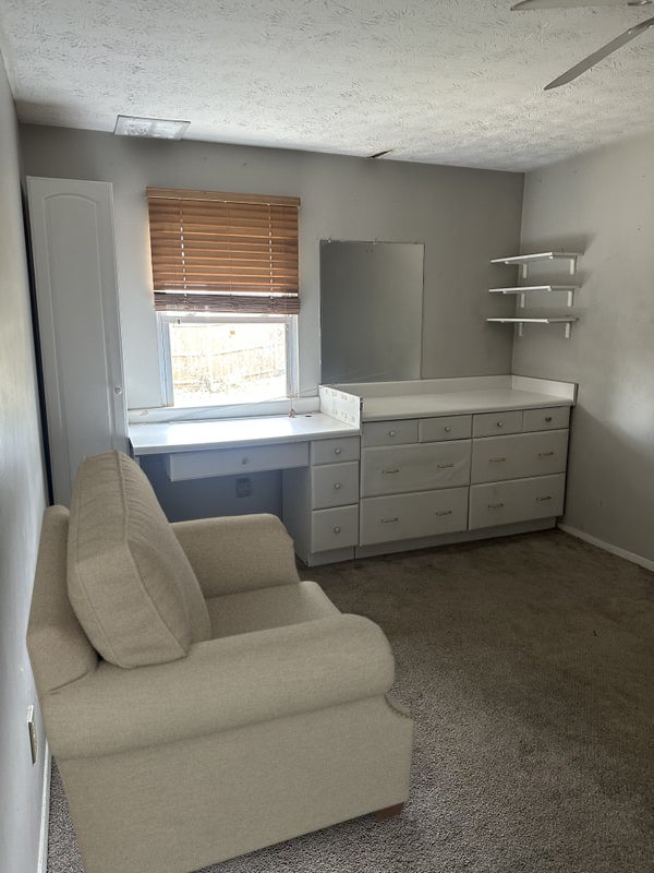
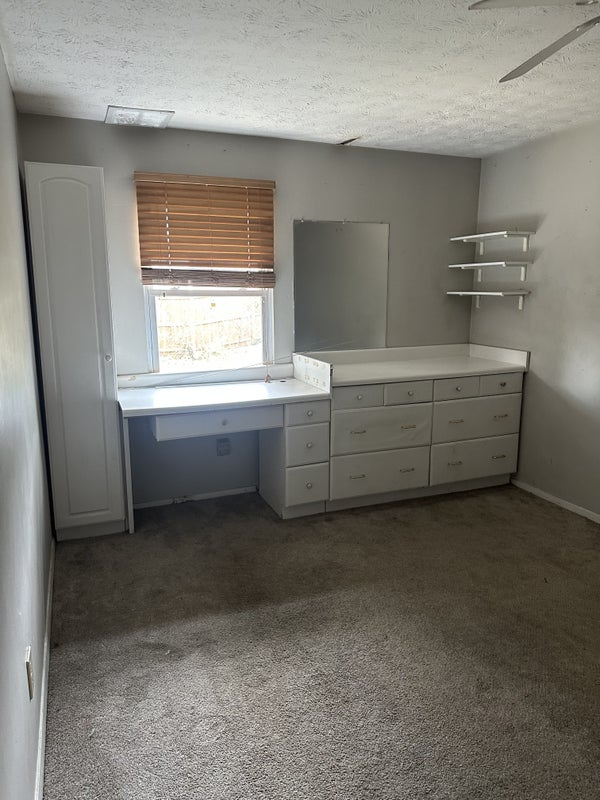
- chair [25,447,416,873]
